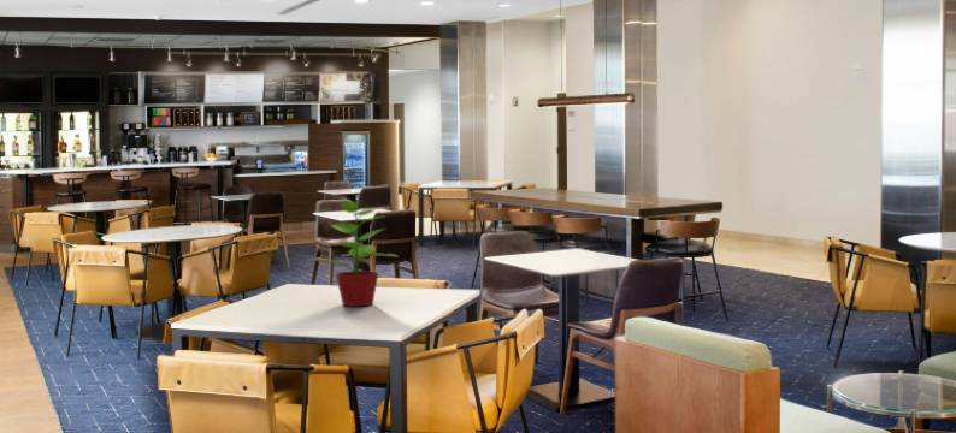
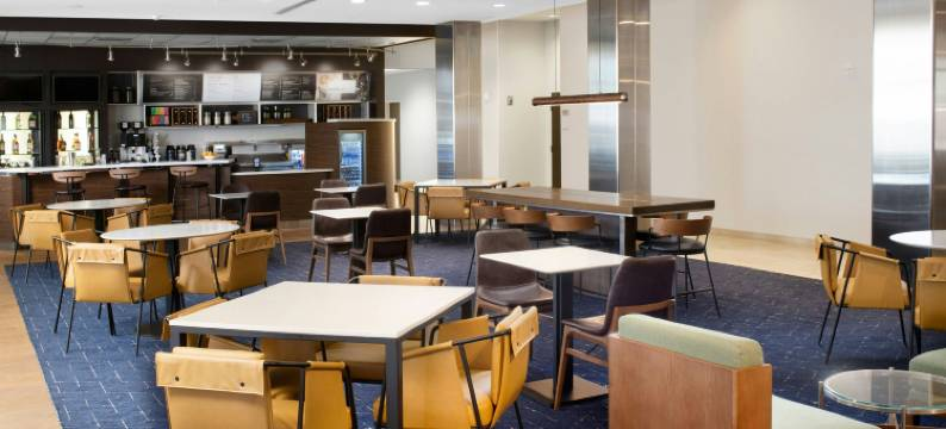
- potted plant [308,195,400,308]
